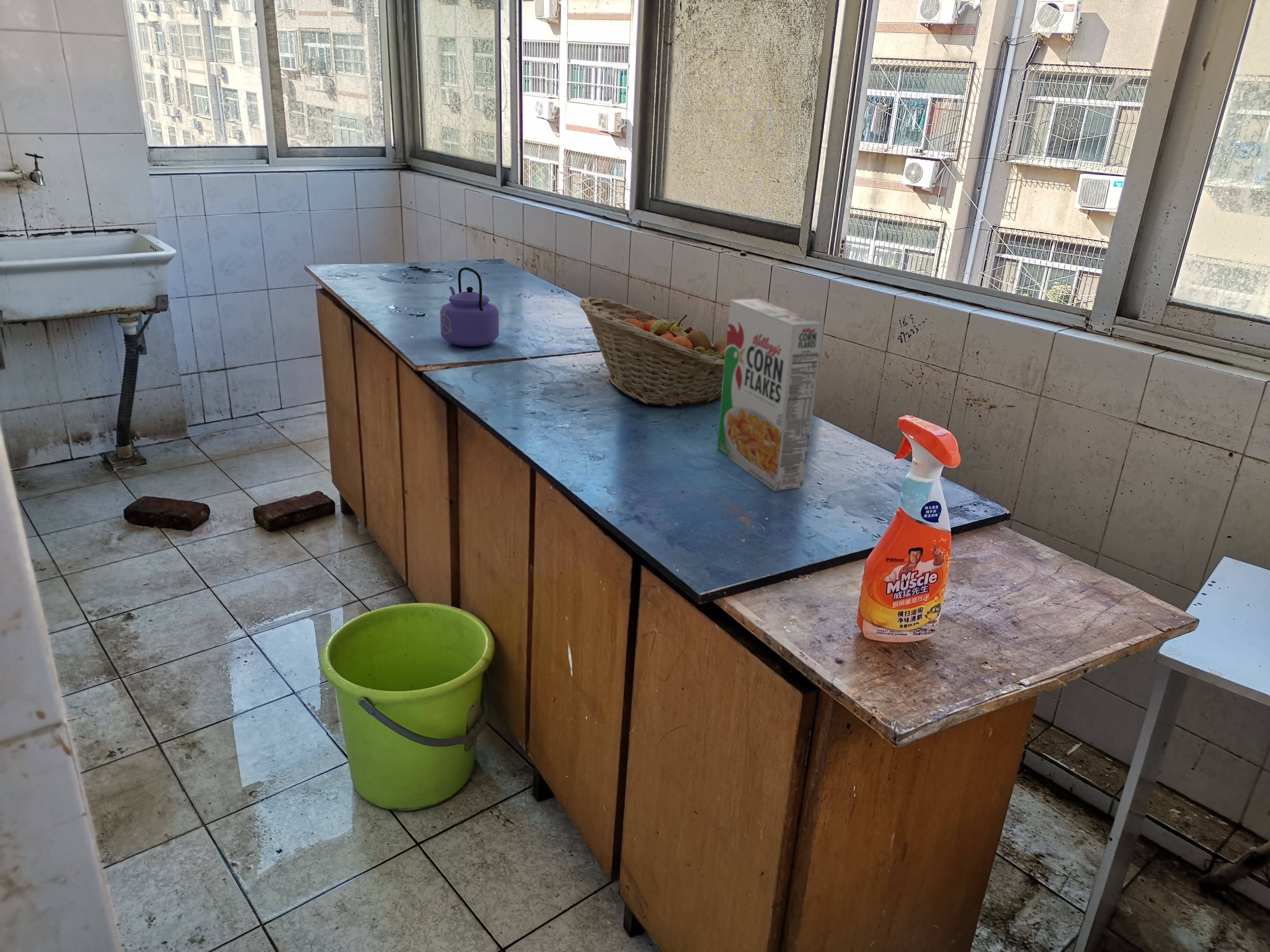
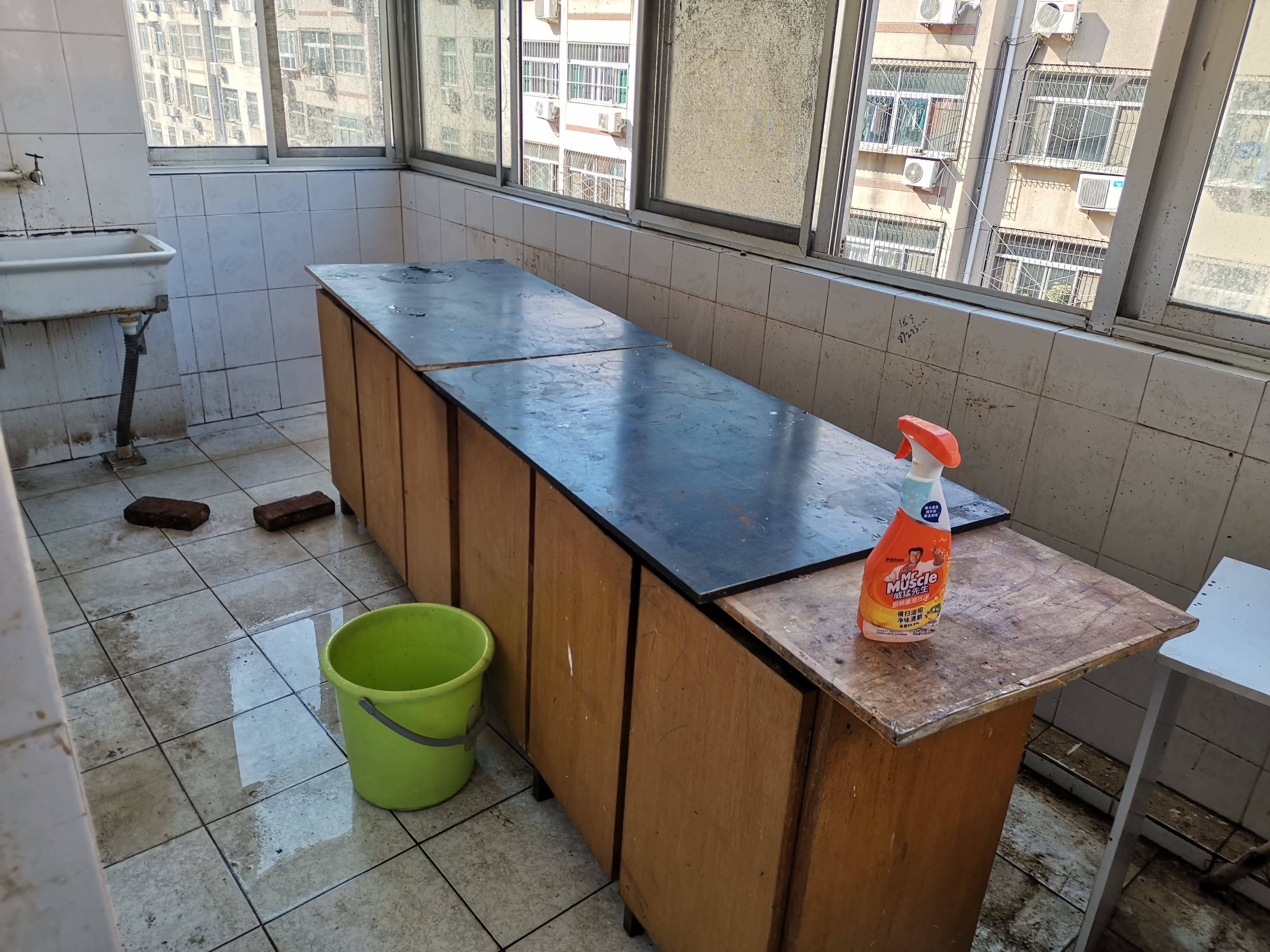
- kettle [440,267,499,347]
- fruit basket [579,296,727,407]
- cereal box [716,299,825,491]
